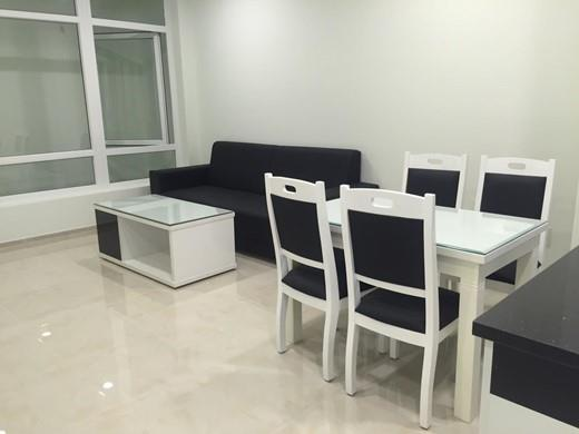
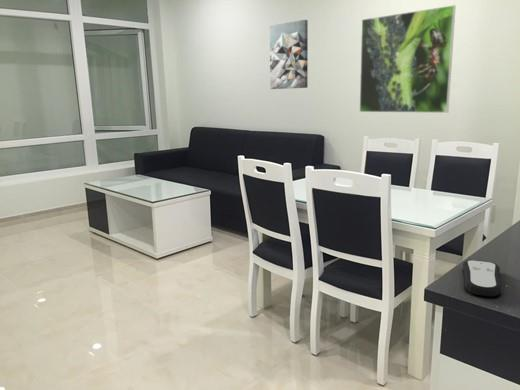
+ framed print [359,4,457,114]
+ remote control [462,259,503,297]
+ wall art [268,19,309,90]
